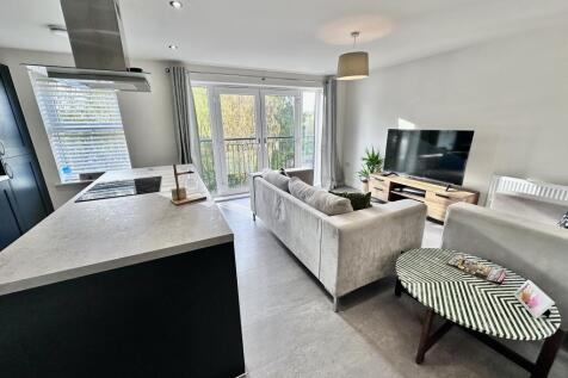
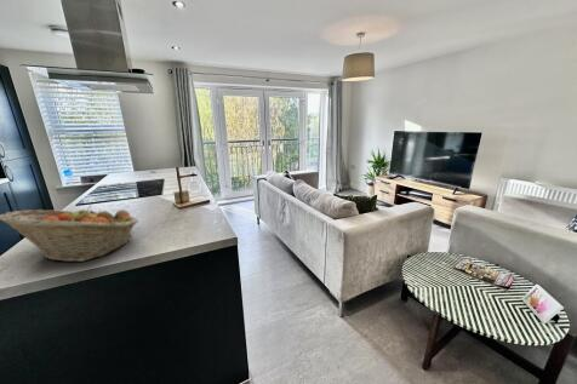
+ fruit basket [0,204,139,263]
